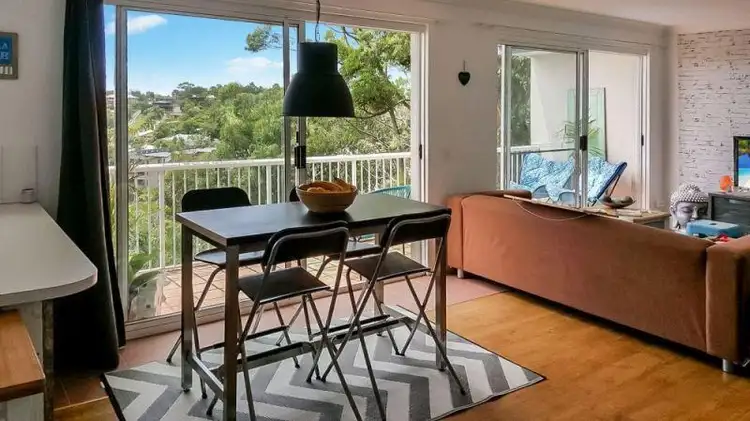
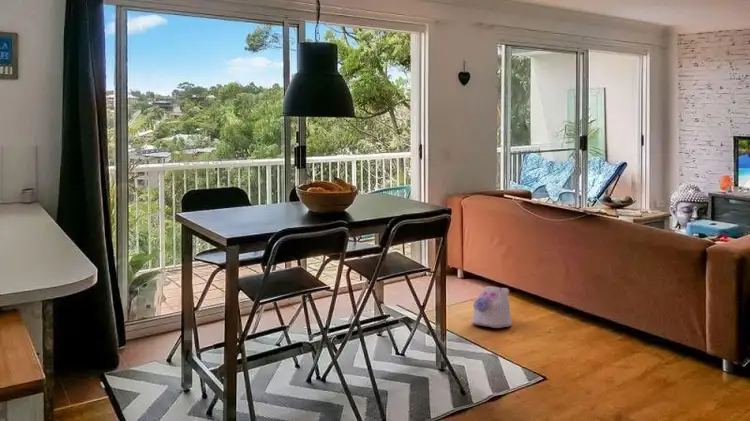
+ plush toy [471,285,513,329]
